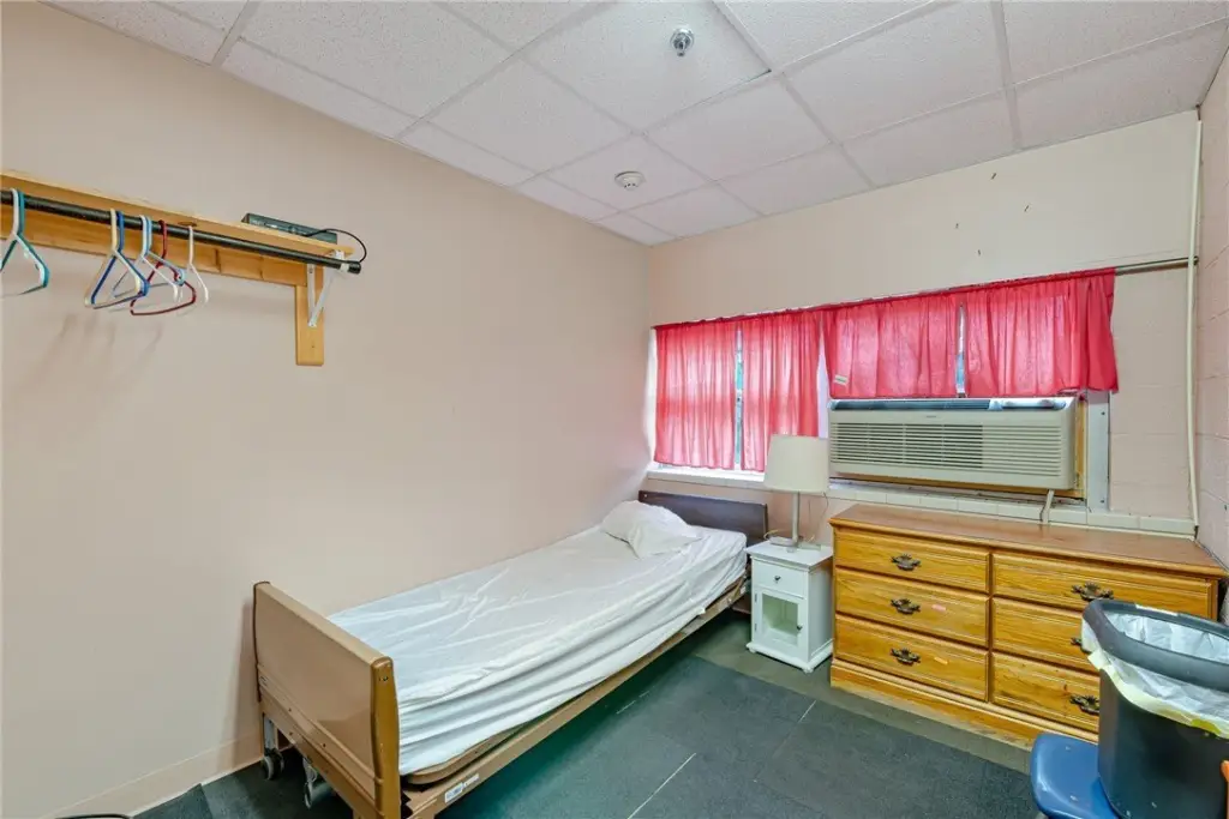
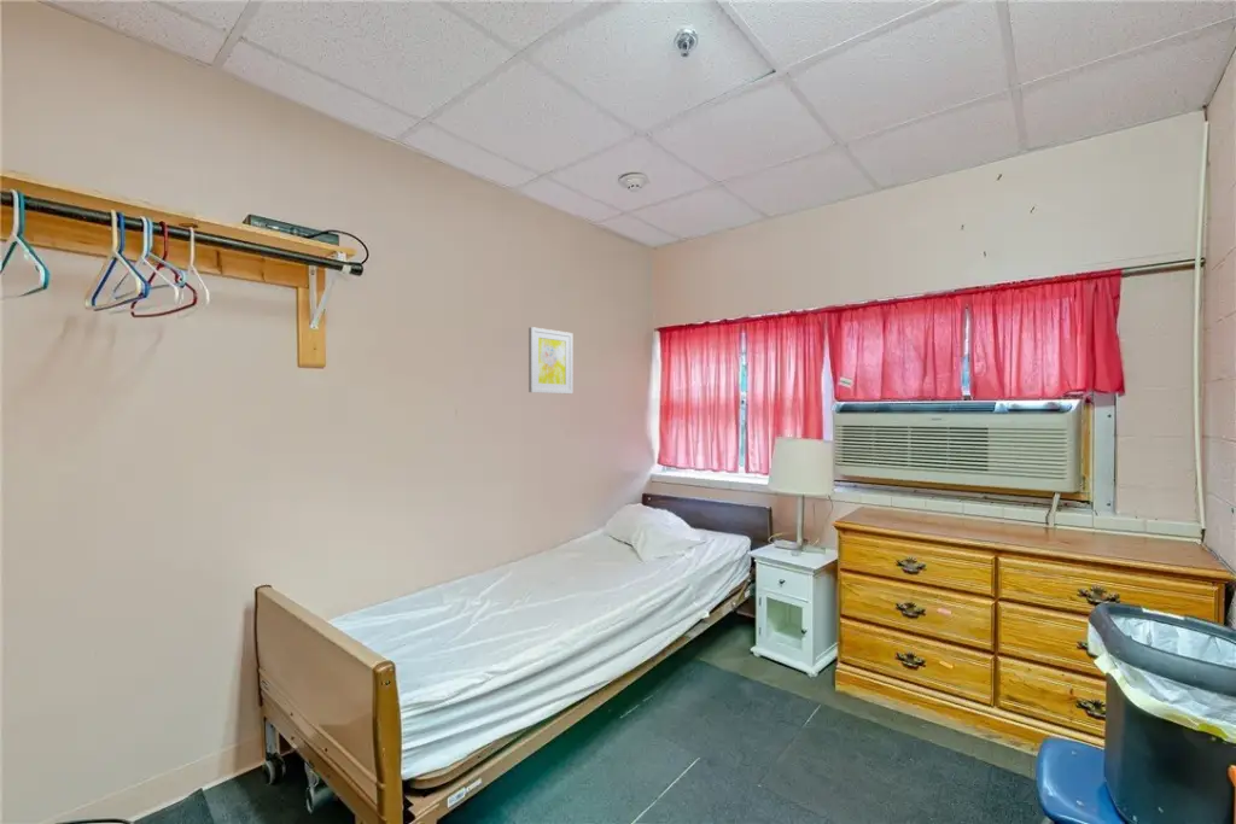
+ wall art [527,326,573,395]
